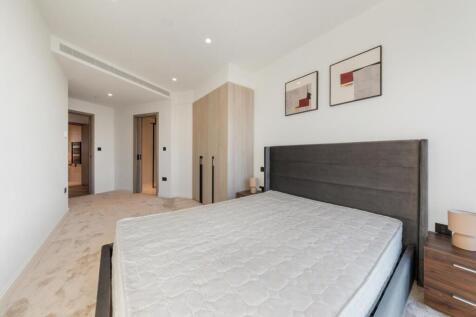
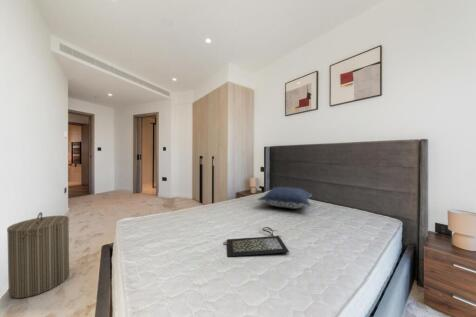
+ laundry hamper [6,211,70,299]
+ pillow [257,186,314,210]
+ clutch bag [223,226,290,258]
